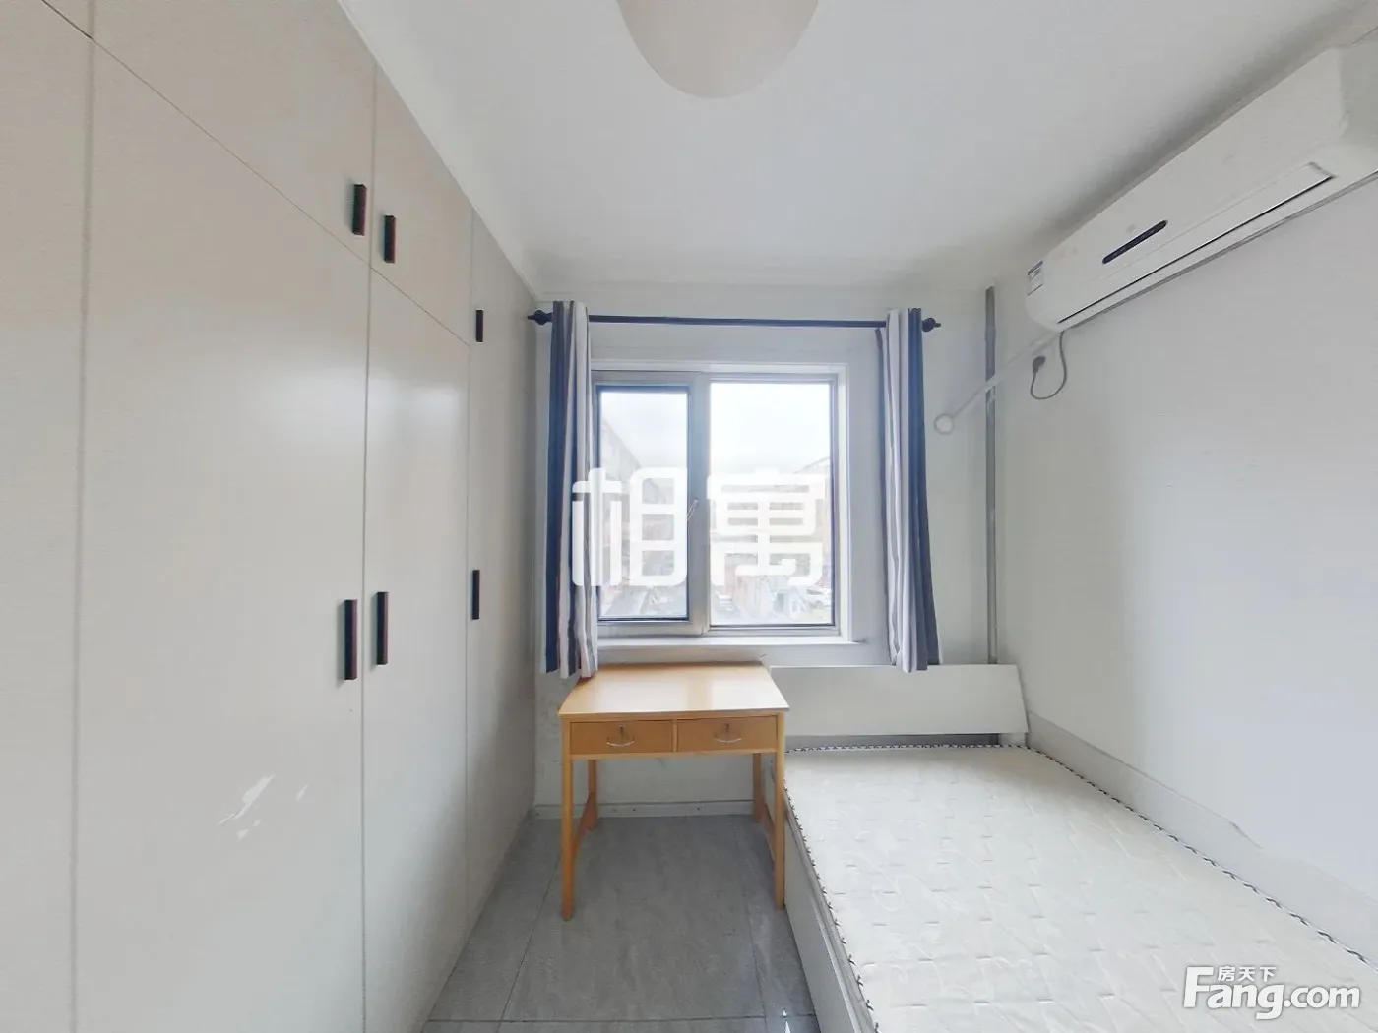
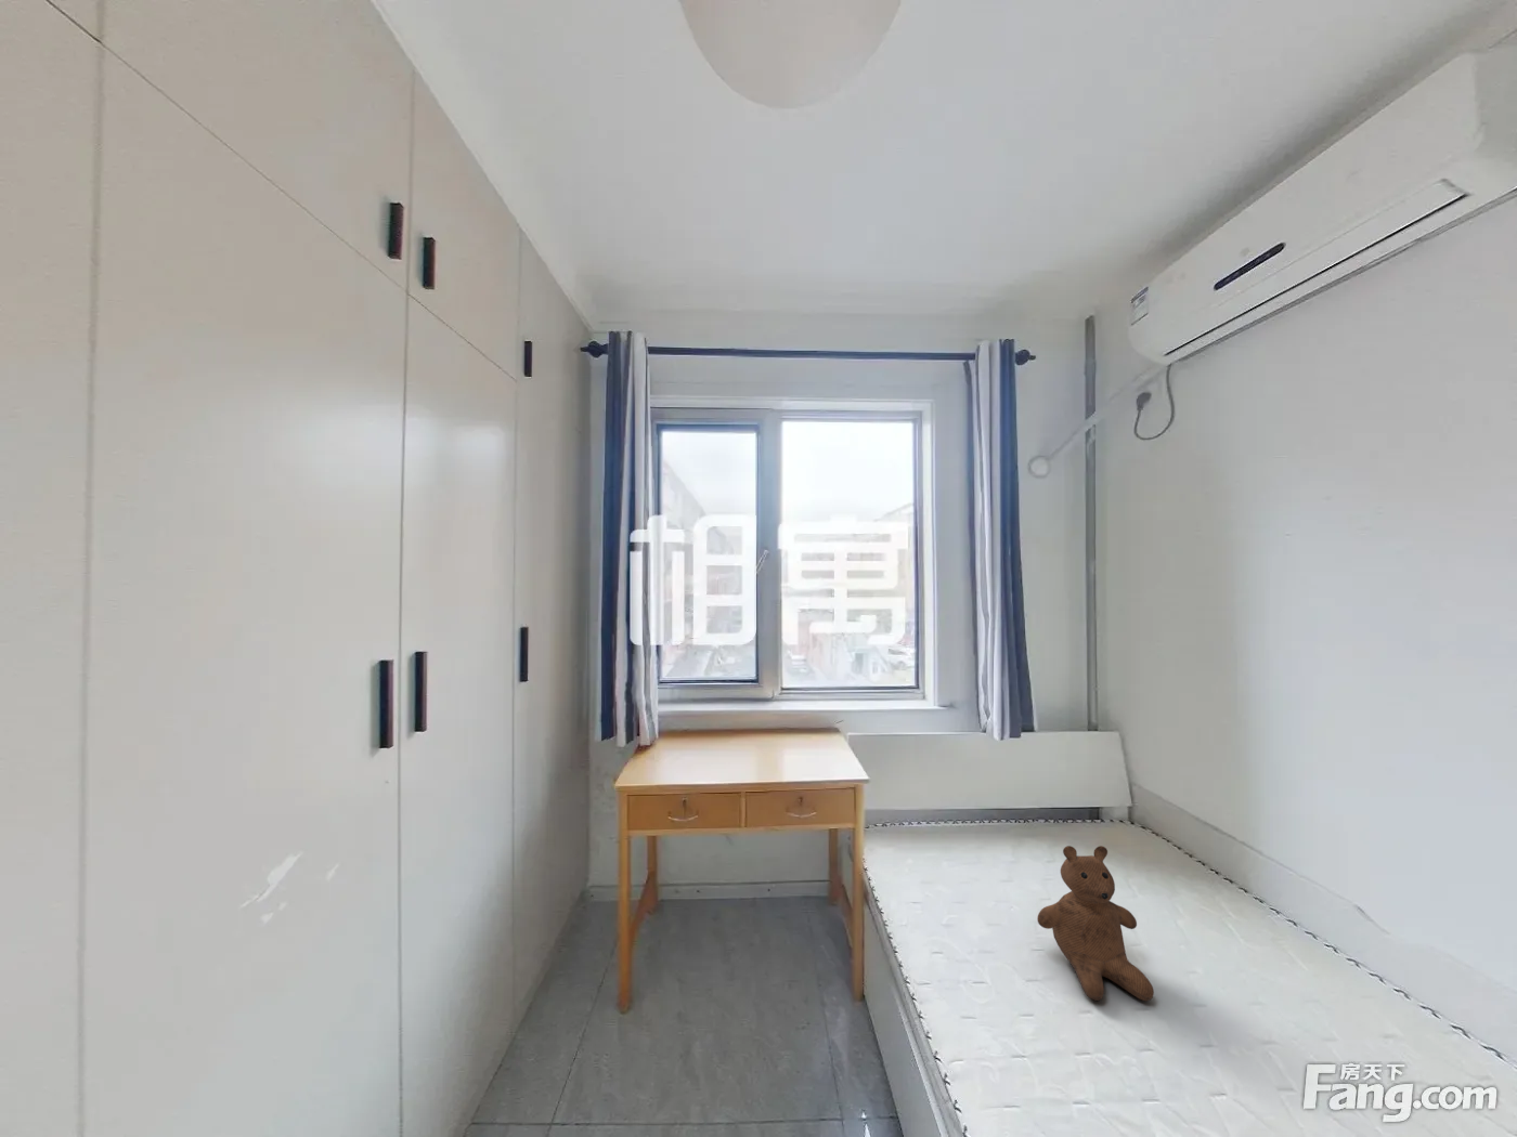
+ teddy bear [1036,844,1155,1002]
